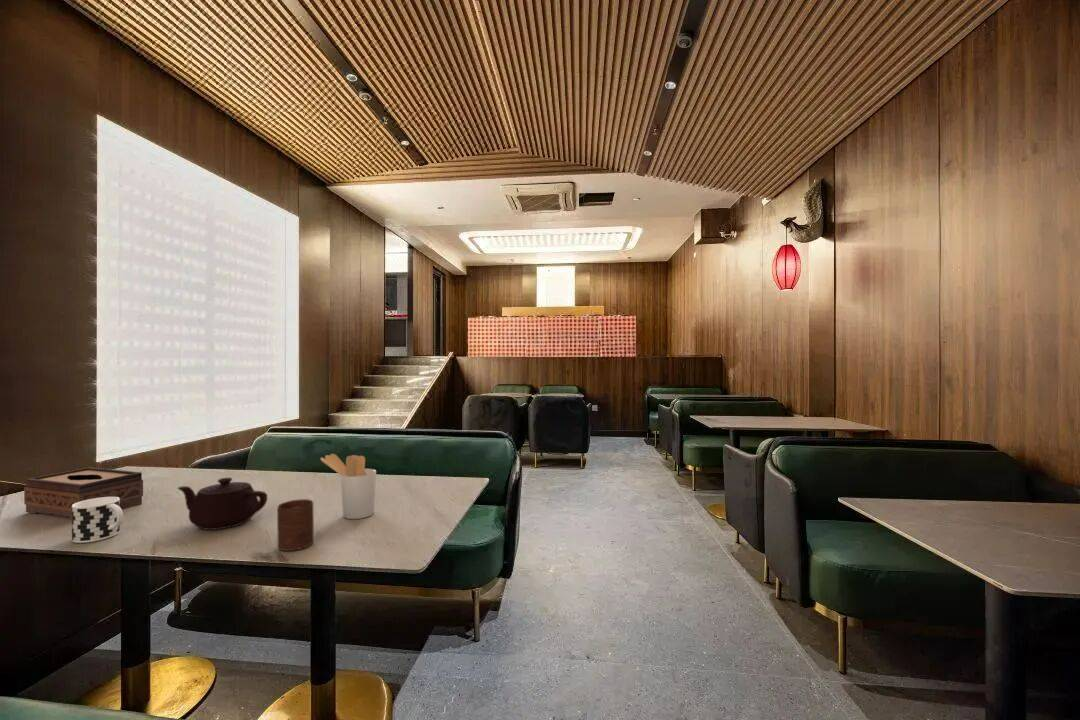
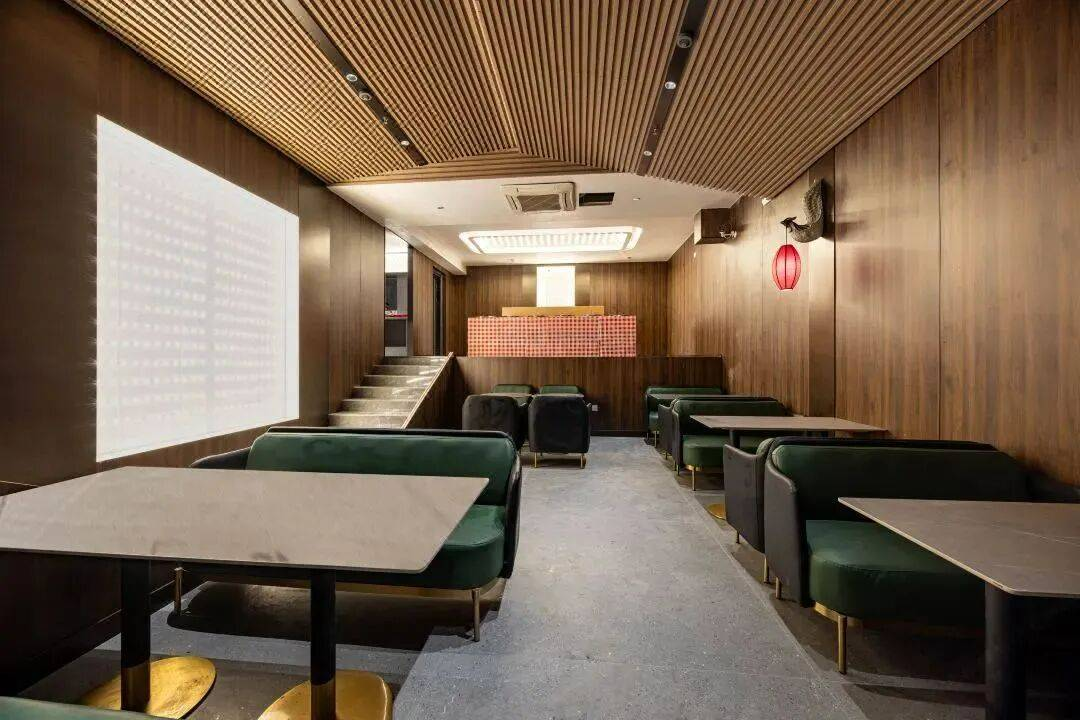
- cup [276,498,315,552]
- tissue box [23,466,144,520]
- cup [71,497,124,544]
- utensil holder [319,453,377,520]
- teapot [177,477,268,531]
